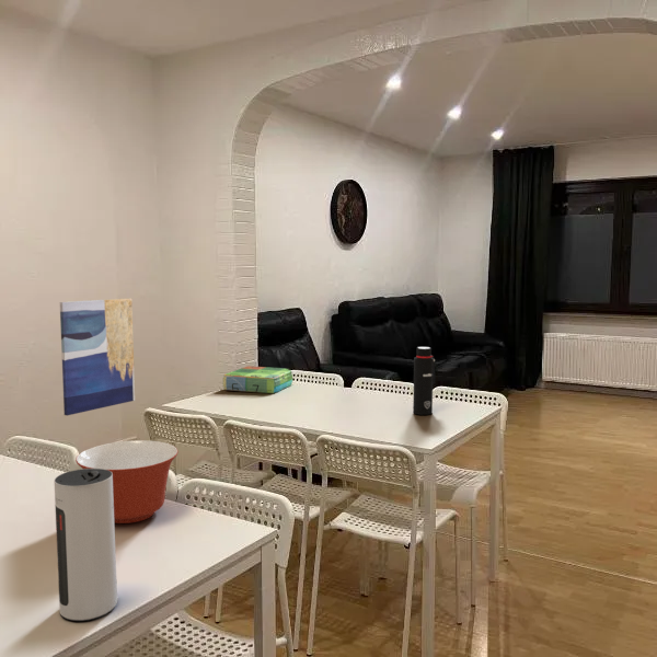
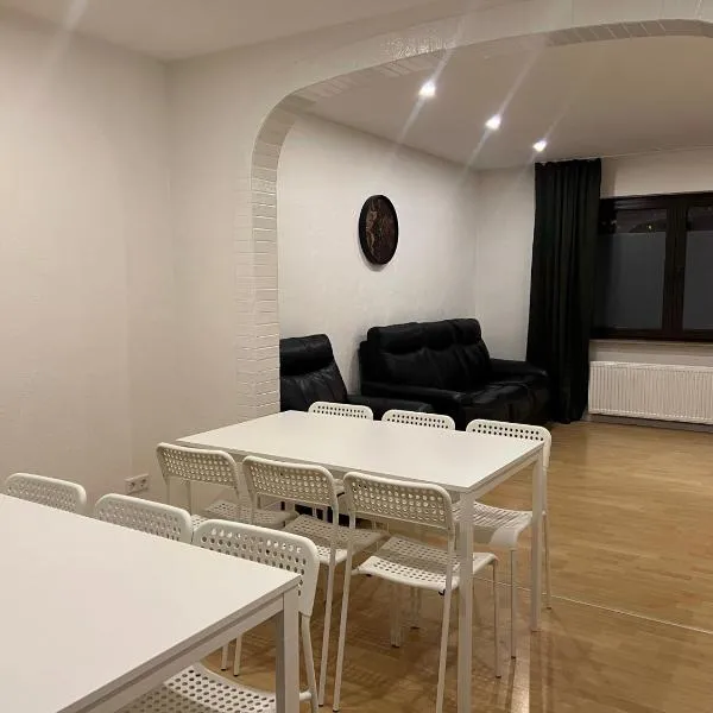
- board game [222,366,293,394]
- speaker [54,468,118,622]
- water bottle [412,346,436,416]
- mixing bowl [74,439,180,525]
- wall art [59,297,136,417]
